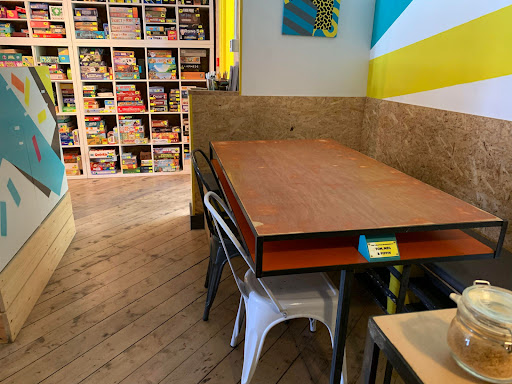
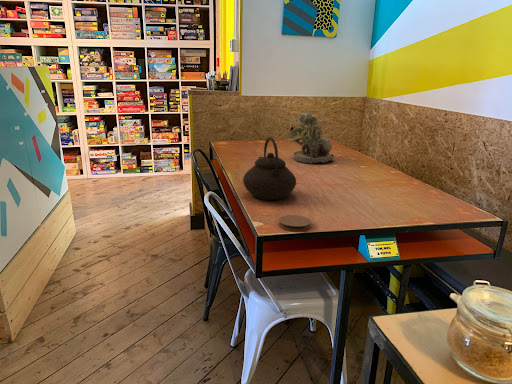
+ succulent plant [287,111,335,164]
+ coaster [278,214,312,232]
+ teapot [242,136,297,201]
